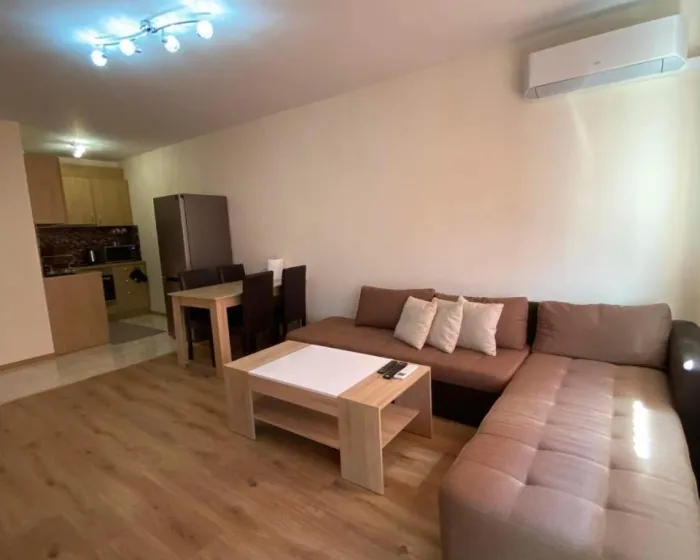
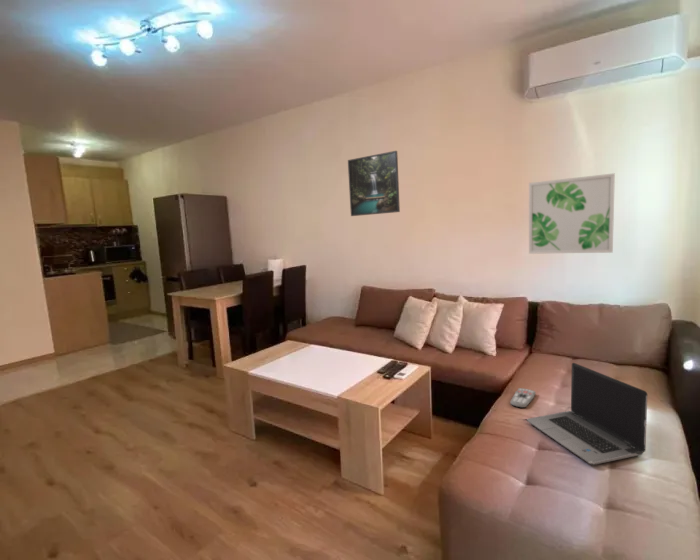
+ wall art [528,172,616,255]
+ laptop computer [526,362,648,465]
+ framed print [347,150,401,217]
+ remote control [509,387,537,409]
